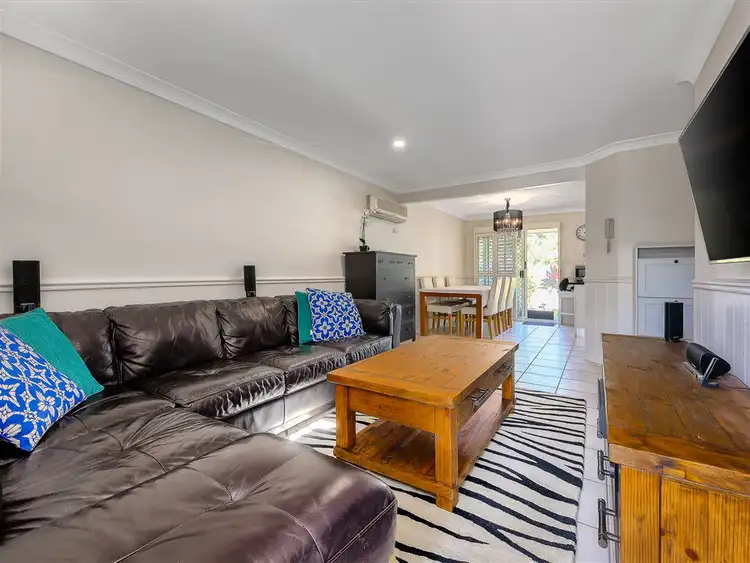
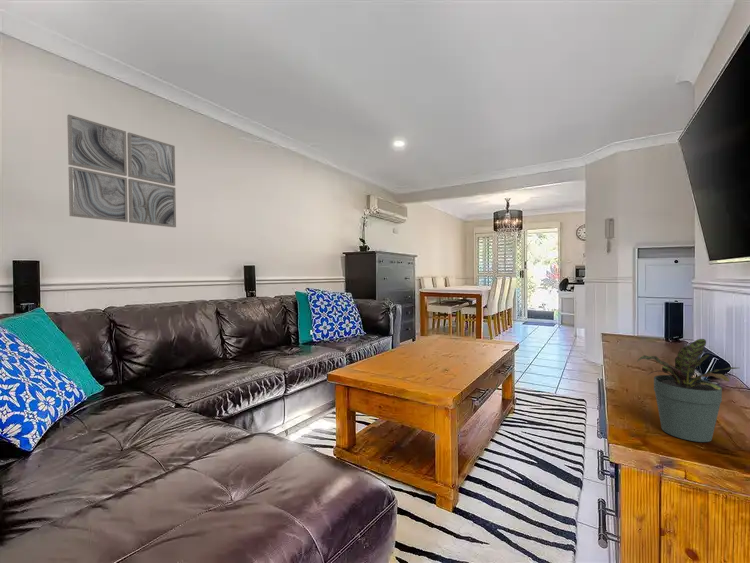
+ wall art [66,114,177,228]
+ potted plant [636,338,739,443]
